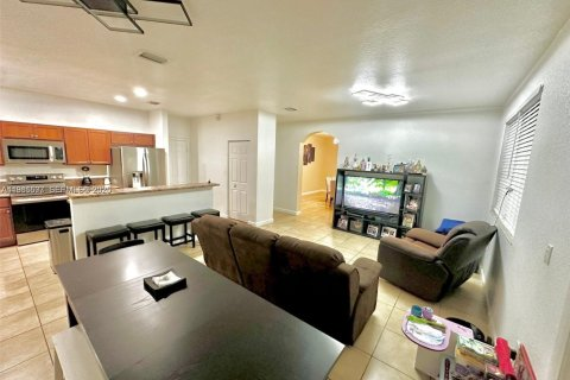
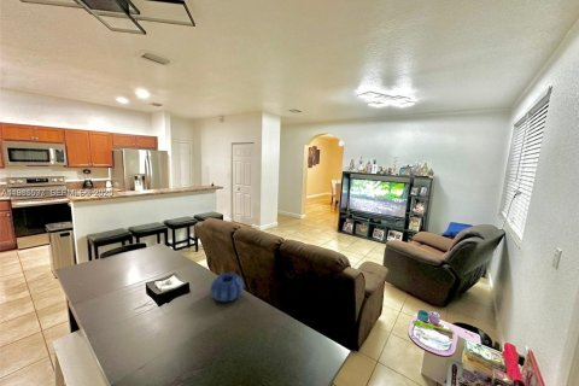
+ decorative bowl [209,271,245,303]
